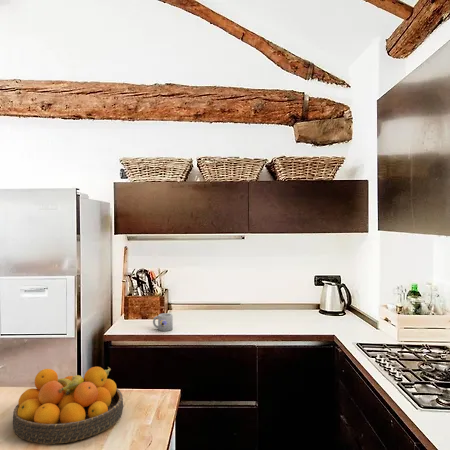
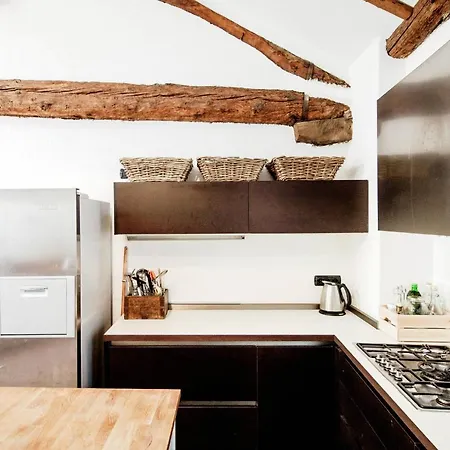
- mug [152,312,174,332]
- fruit bowl [12,366,124,445]
